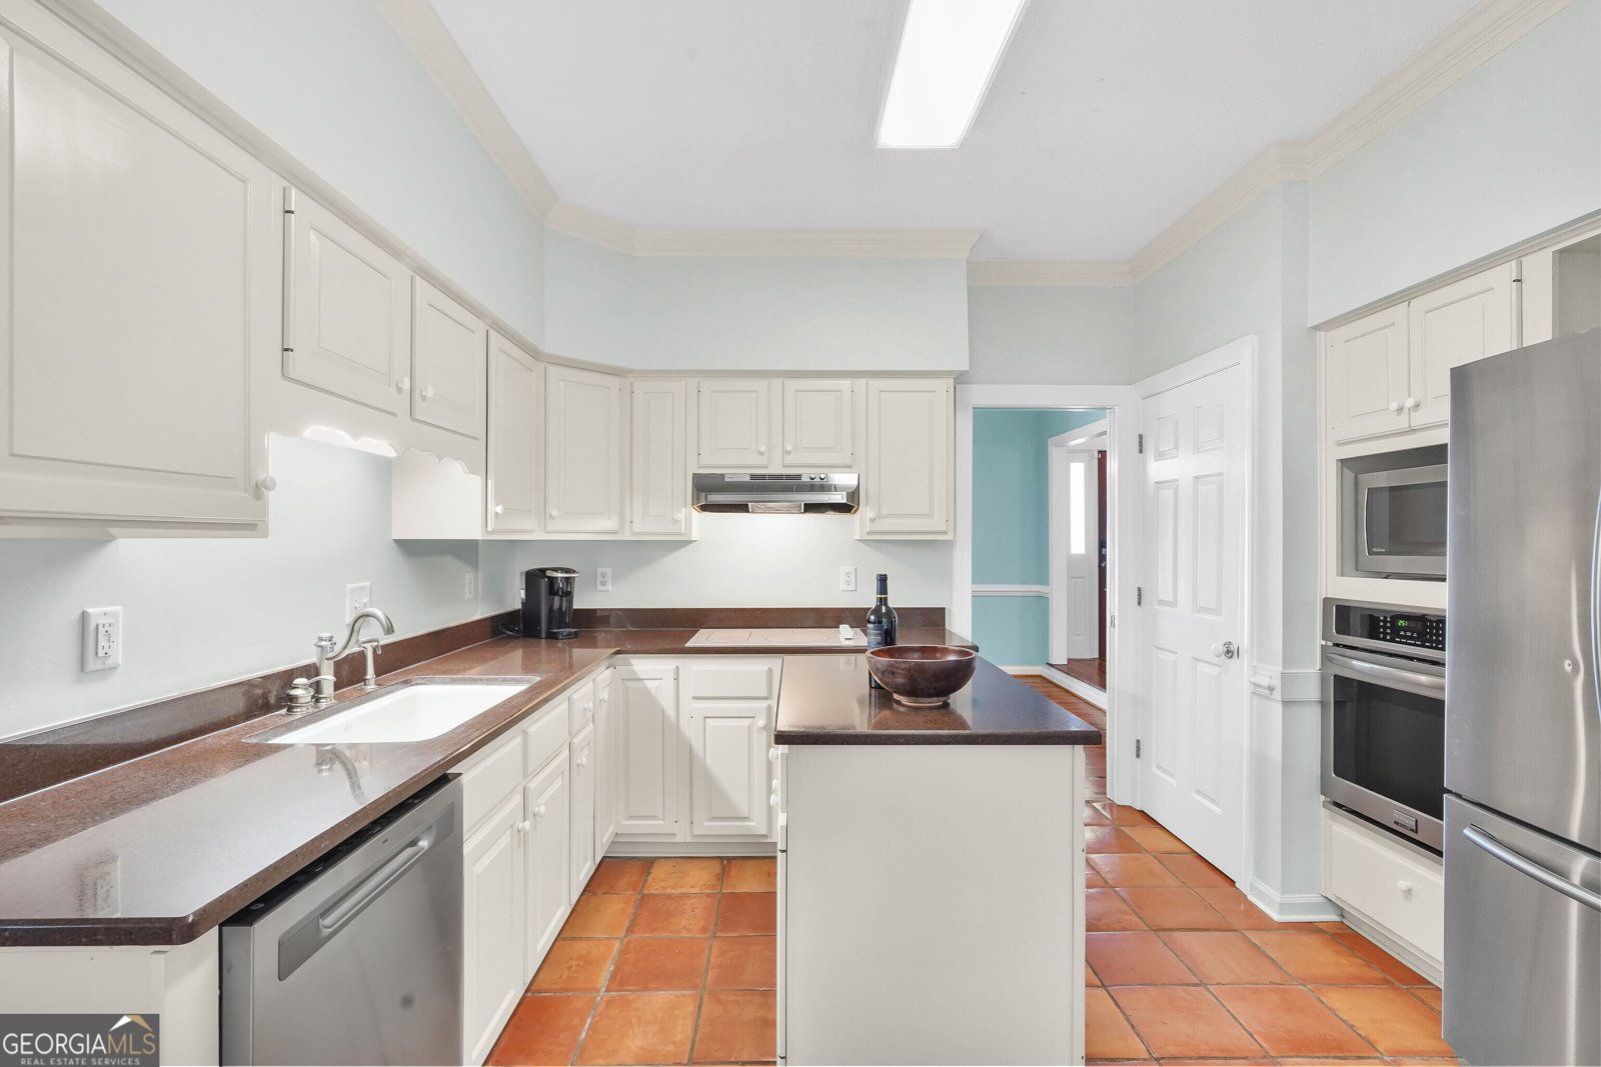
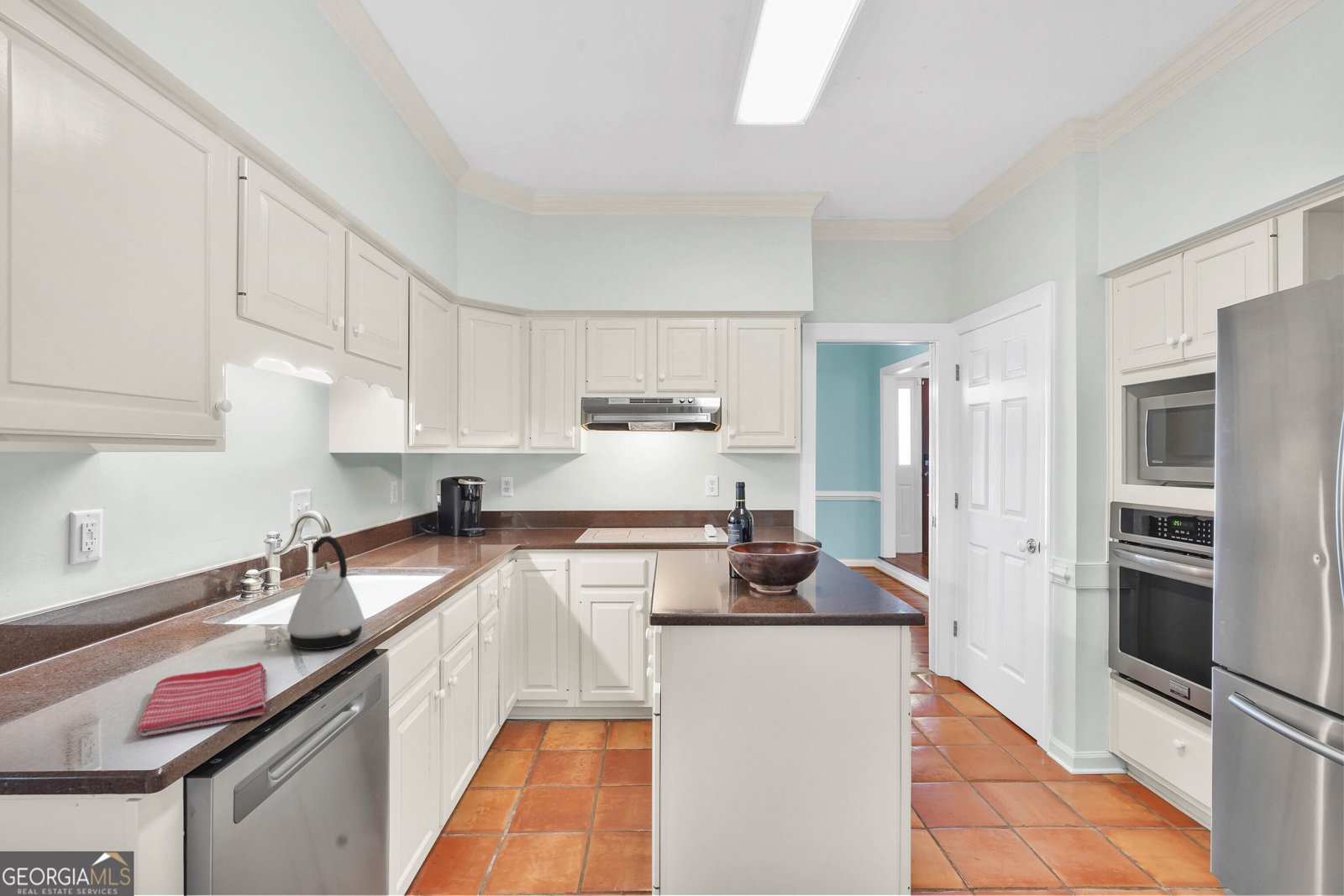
+ kettle [286,535,365,651]
+ dish towel [135,662,267,737]
